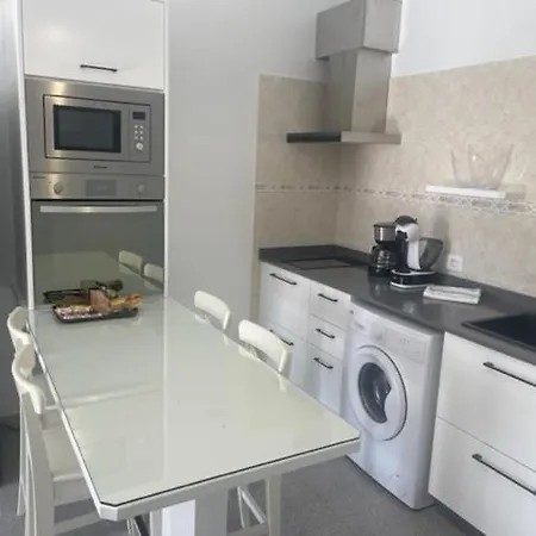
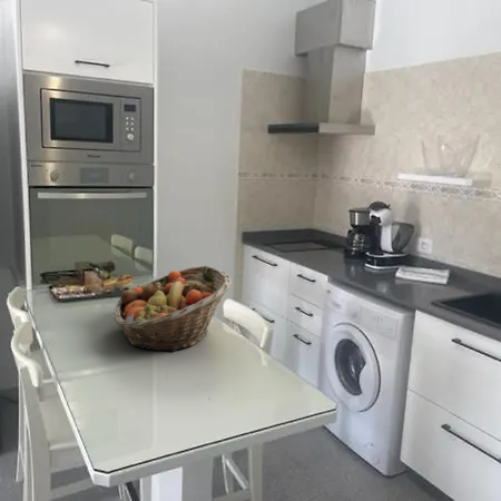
+ fruit basket [112,265,233,353]
